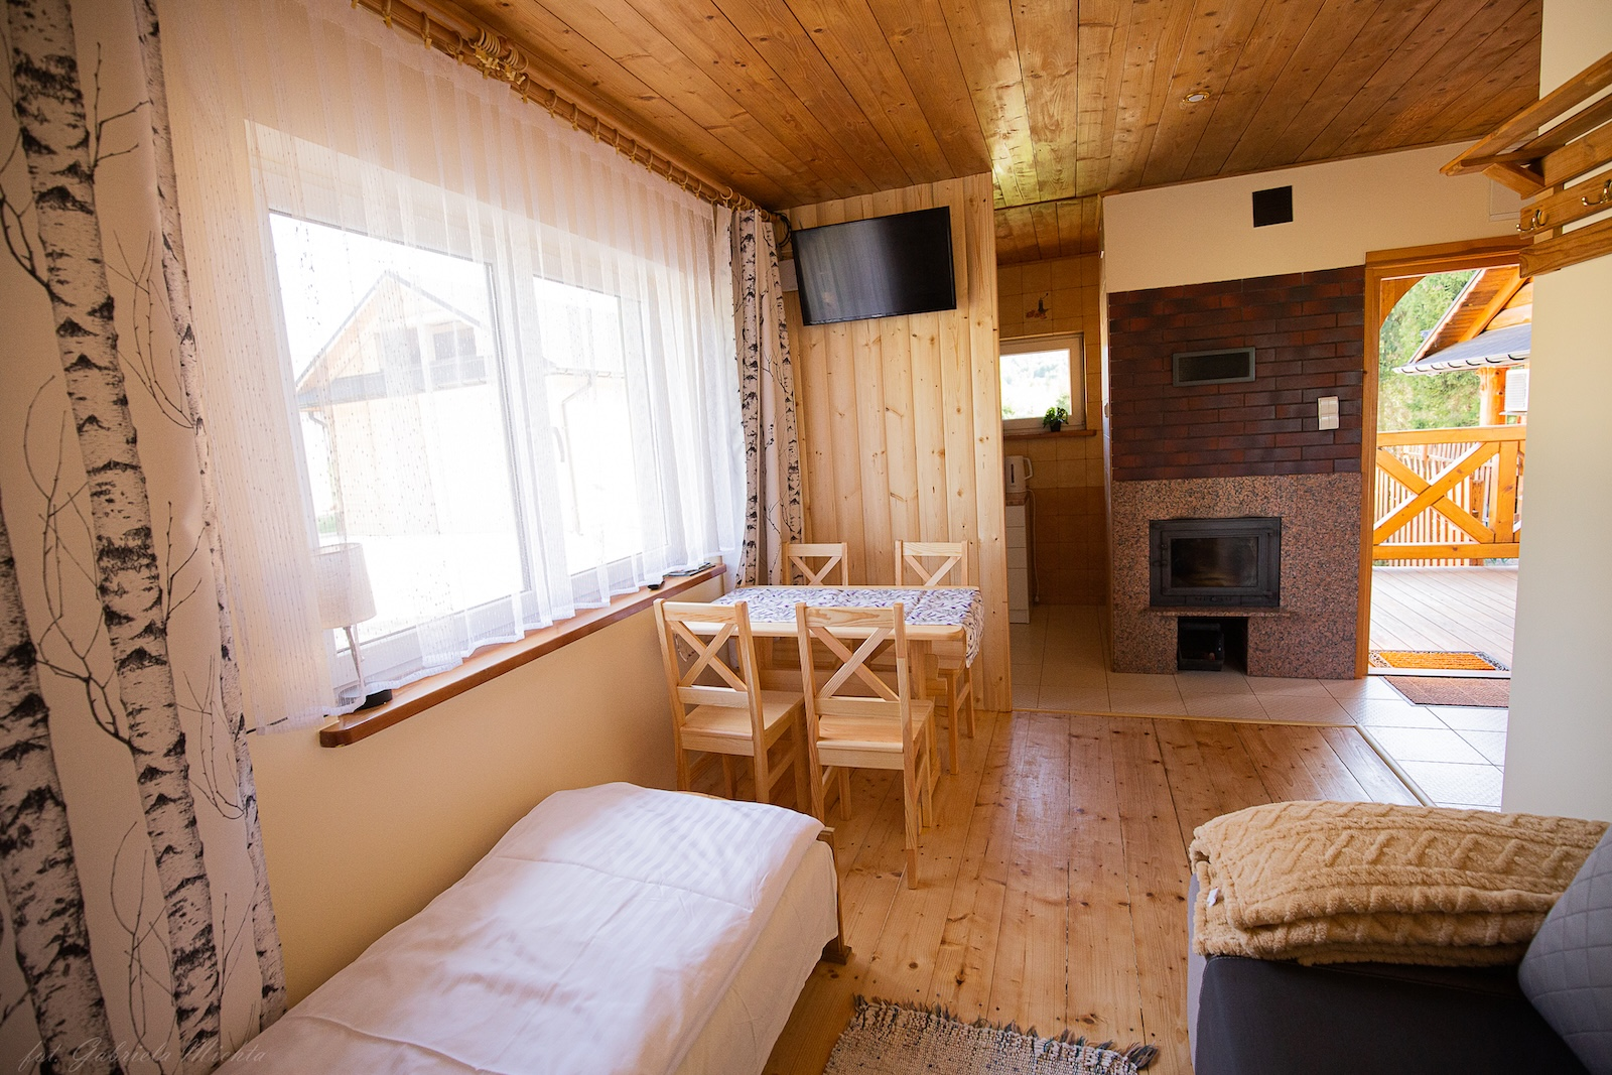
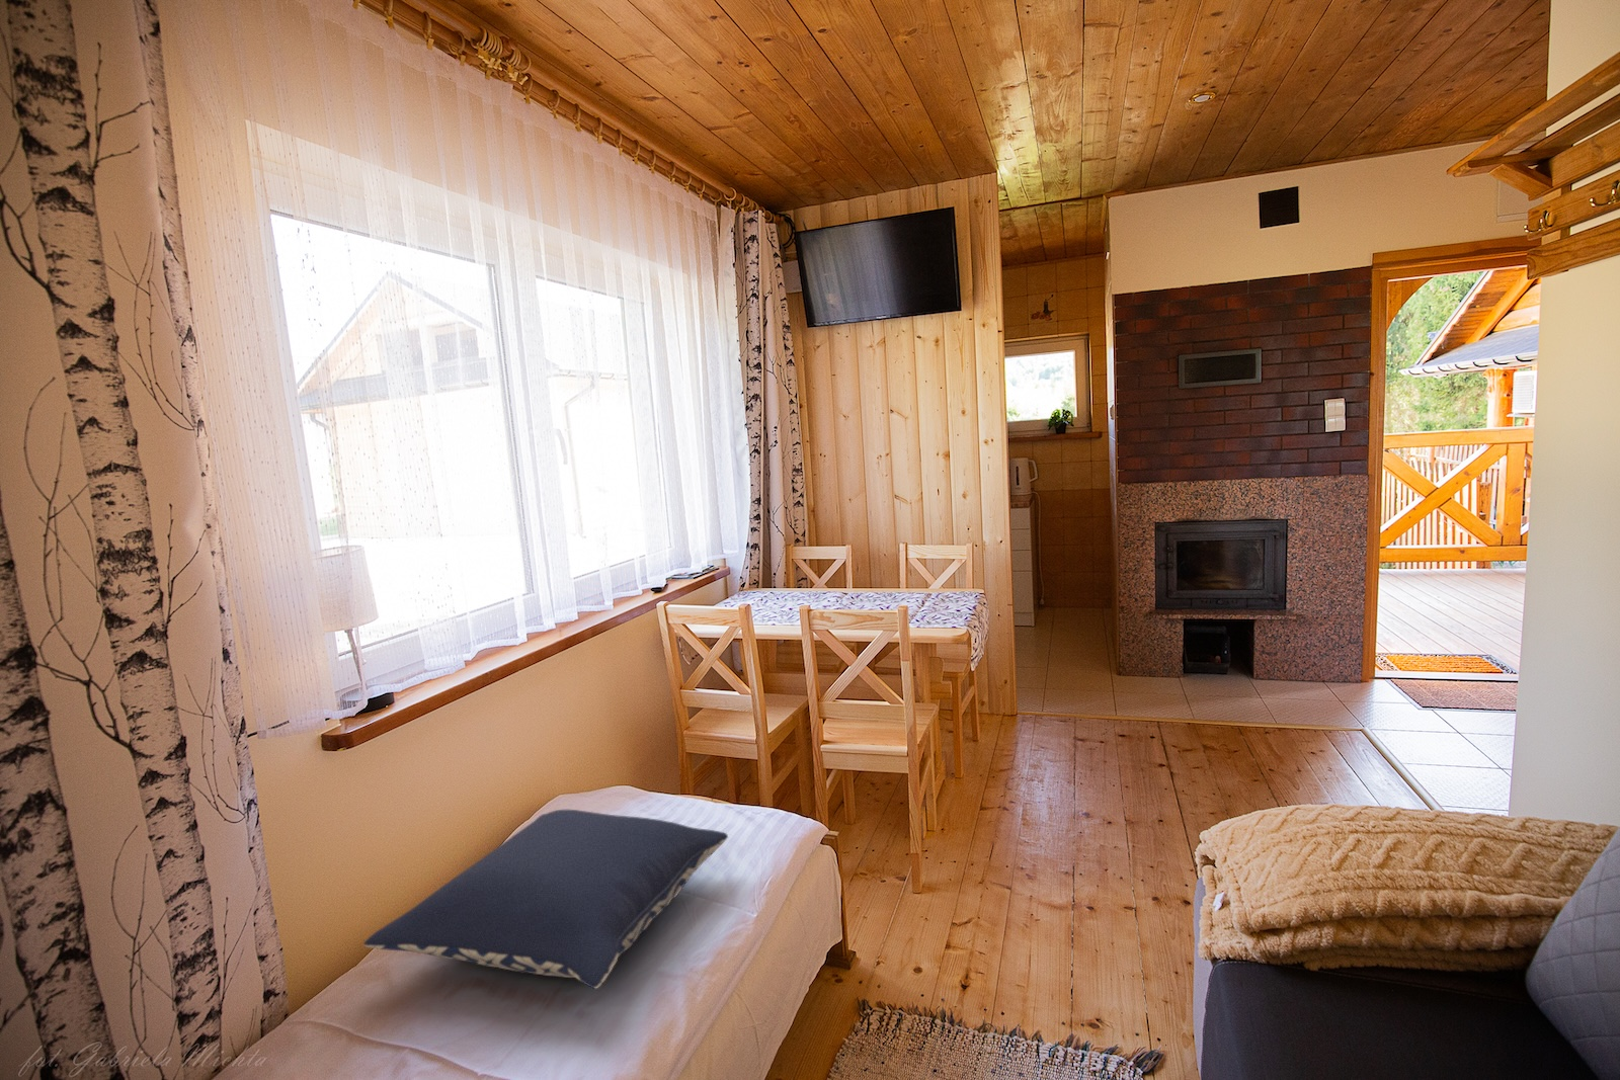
+ pillow [364,809,729,990]
